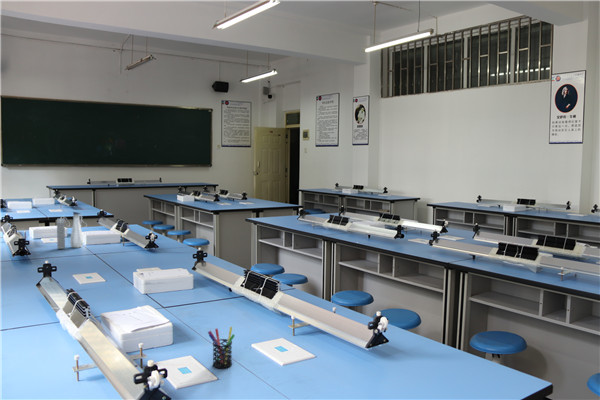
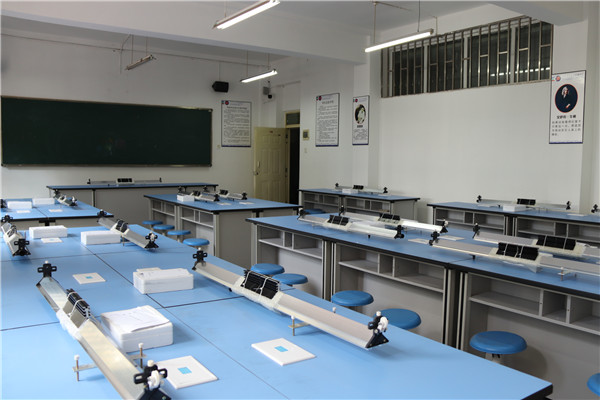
- water bottle [56,211,88,250]
- pen holder [207,326,236,369]
